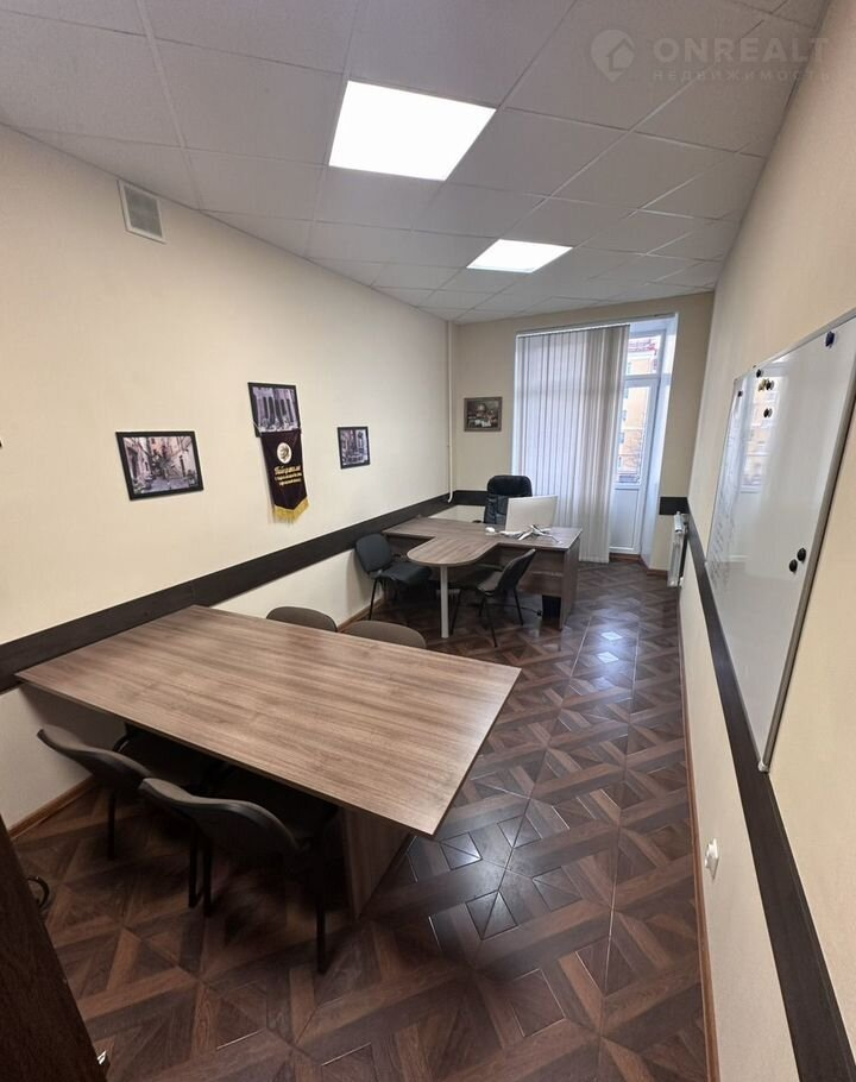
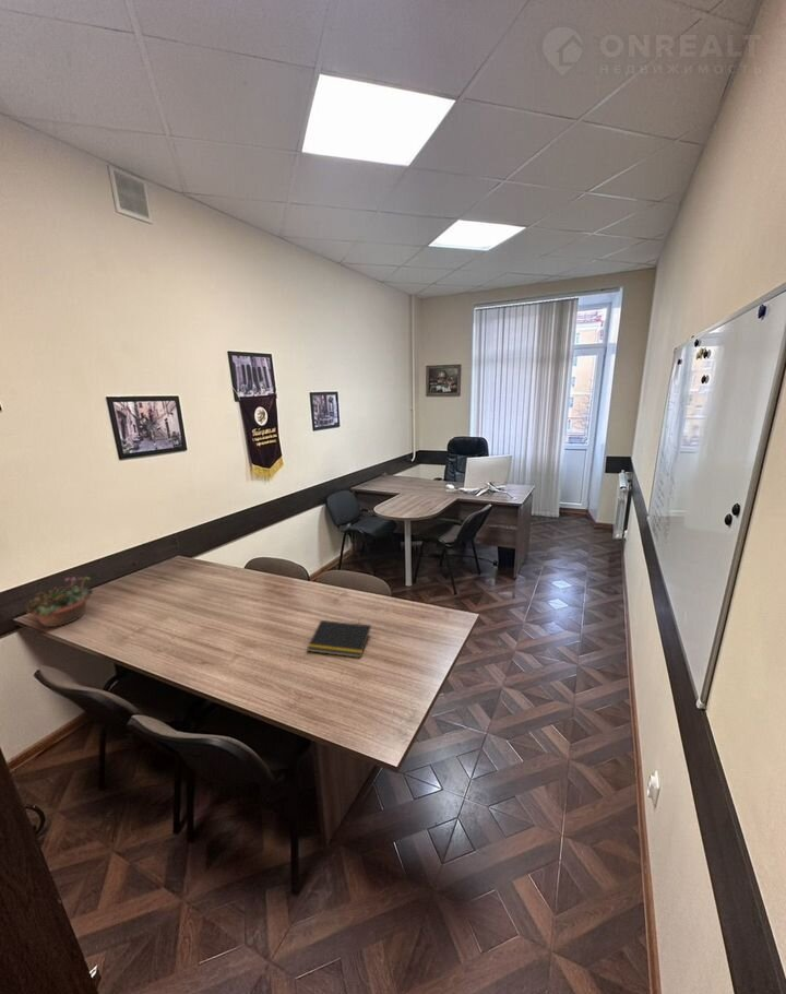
+ succulent planter [23,576,99,628]
+ notepad [306,619,372,659]
